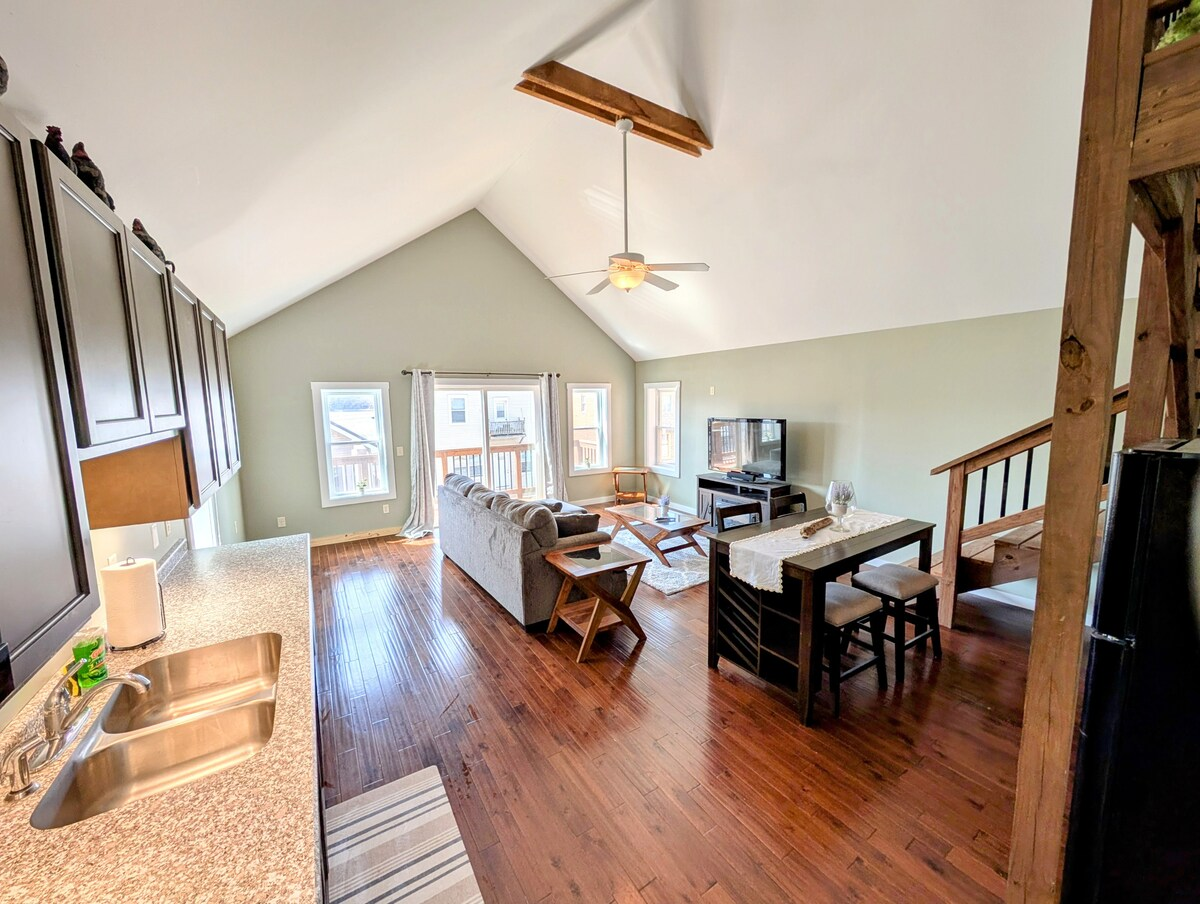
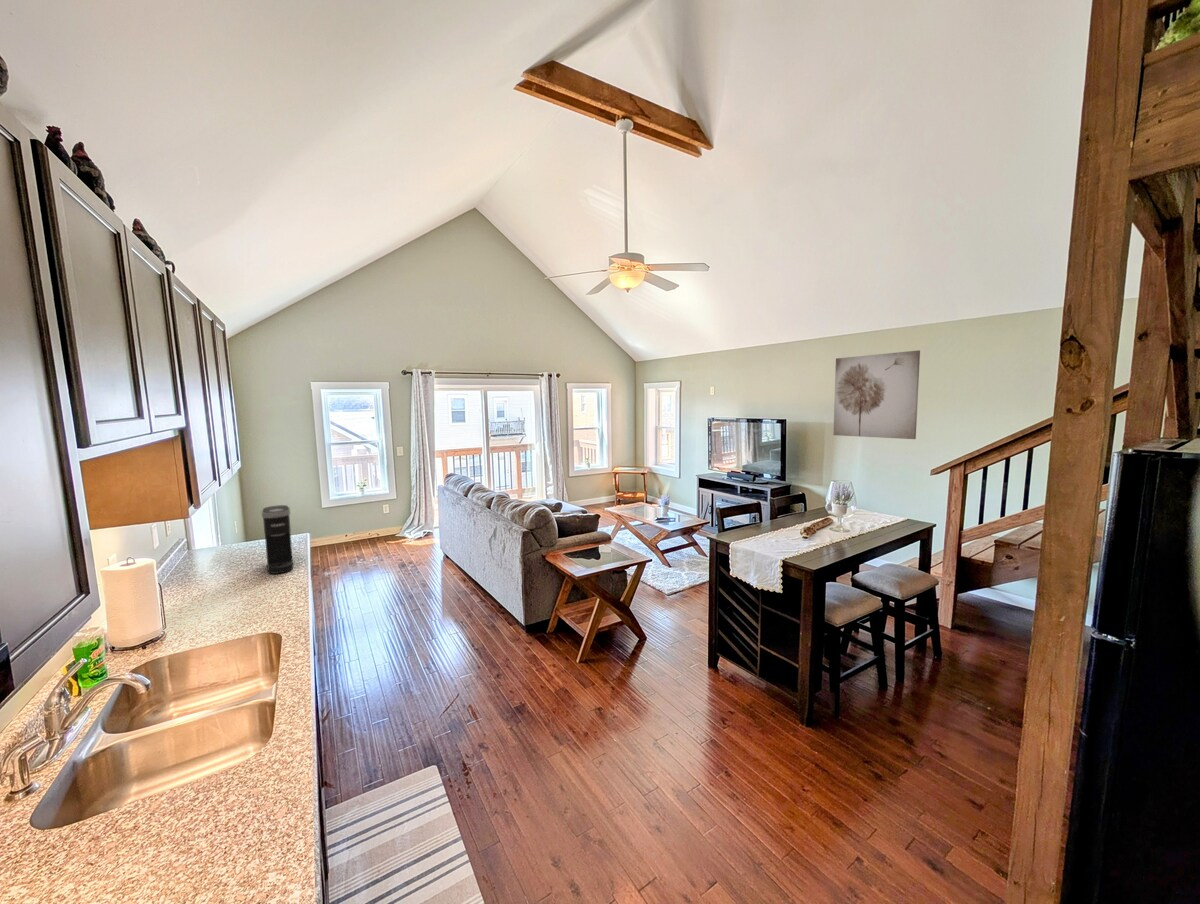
+ coffee maker [261,504,295,575]
+ wall art [832,349,921,440]
